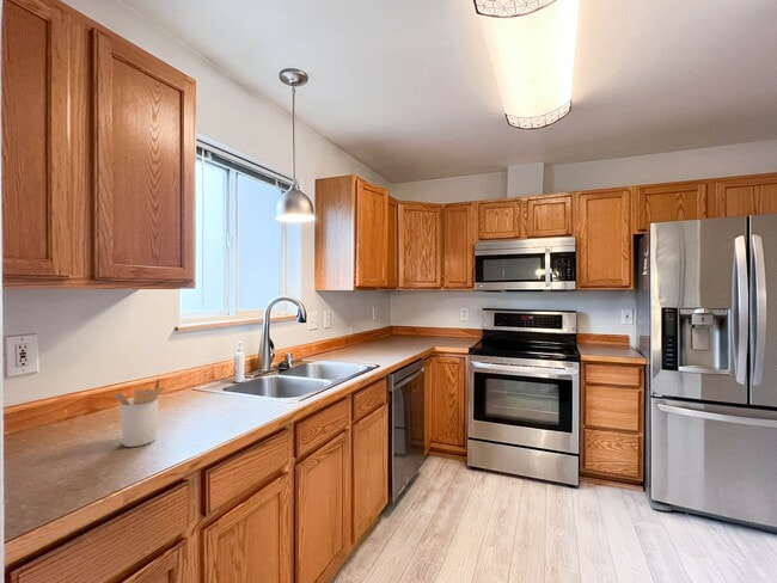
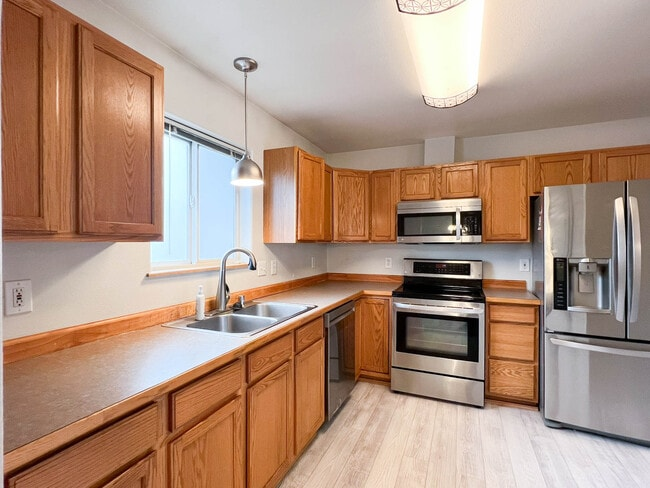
- utensil holder [112,376,165,448]
